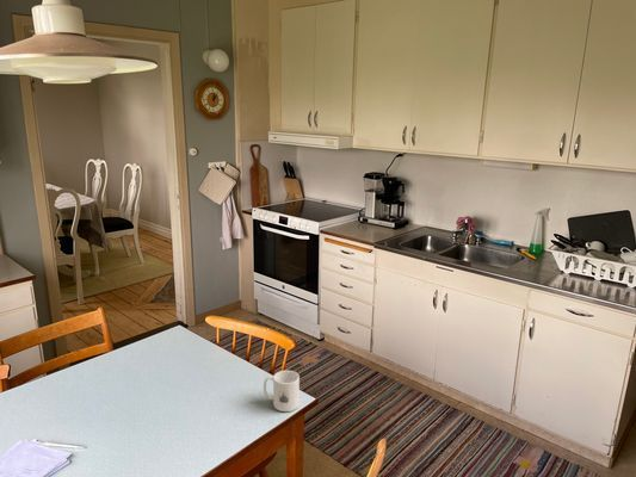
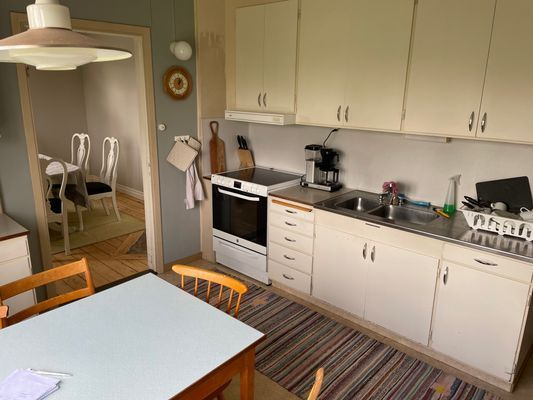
- mug [263,370,301,413]
